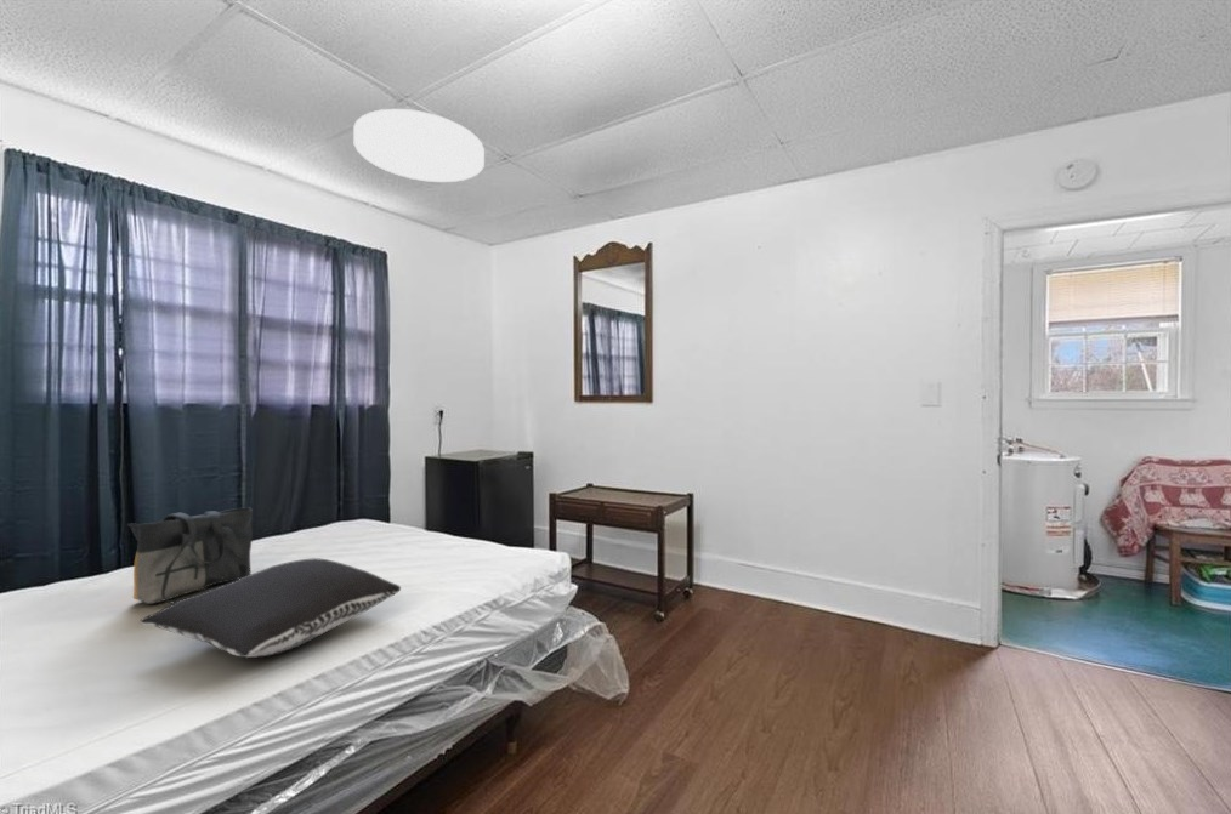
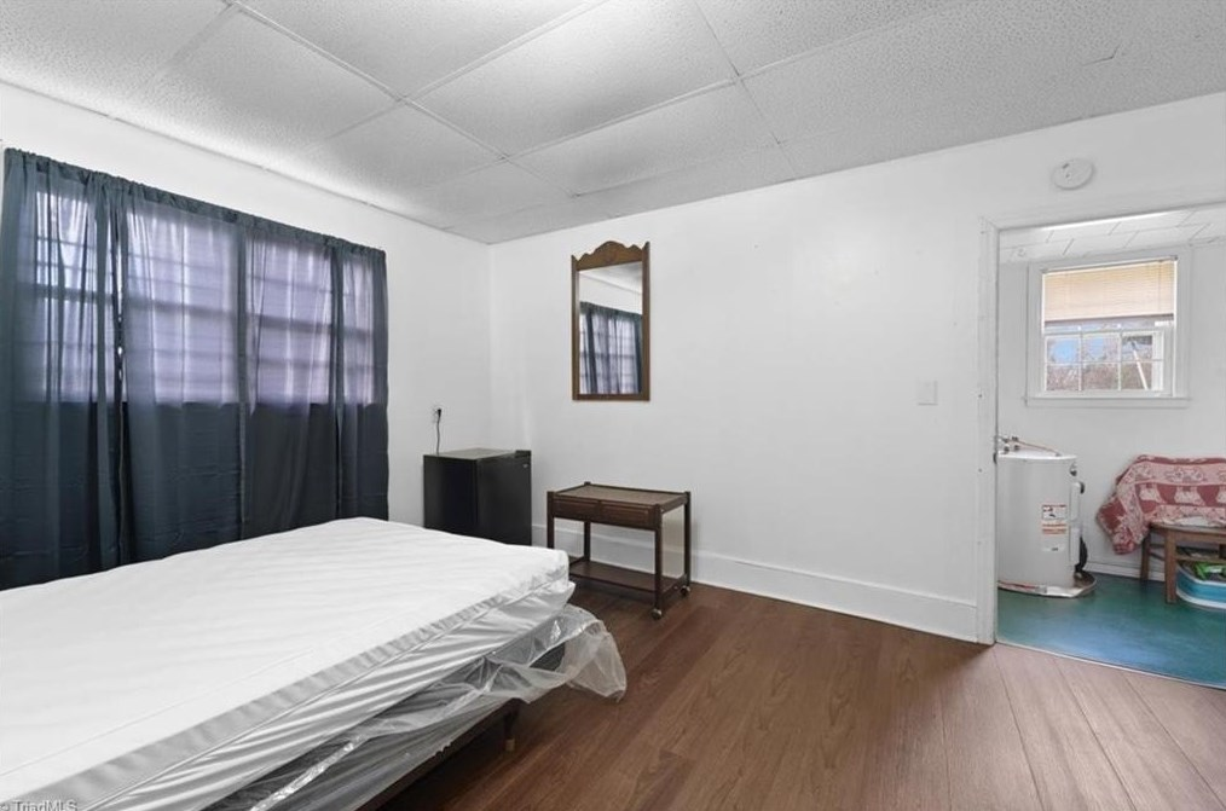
- ceiling light [352,108,486,183]
- tote bag [126,506,254,605]
- pillow [138,557,402,659]
